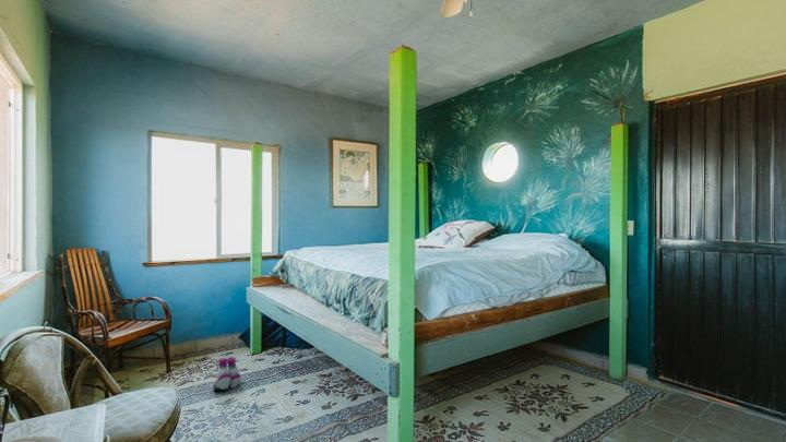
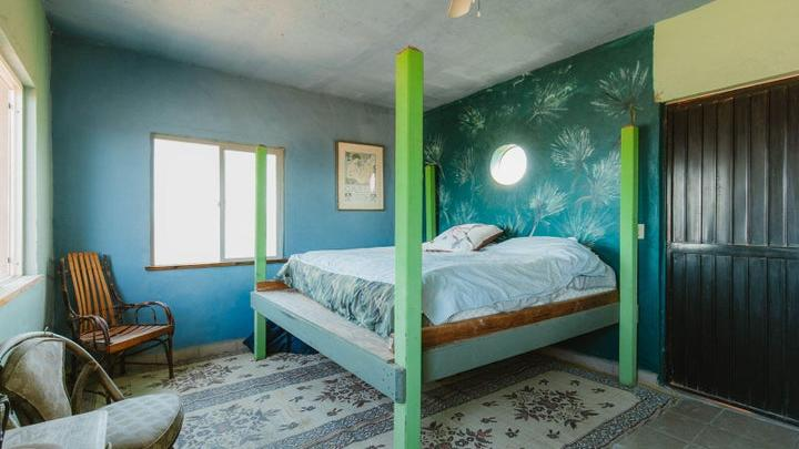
- boots [212,356,242,393]
